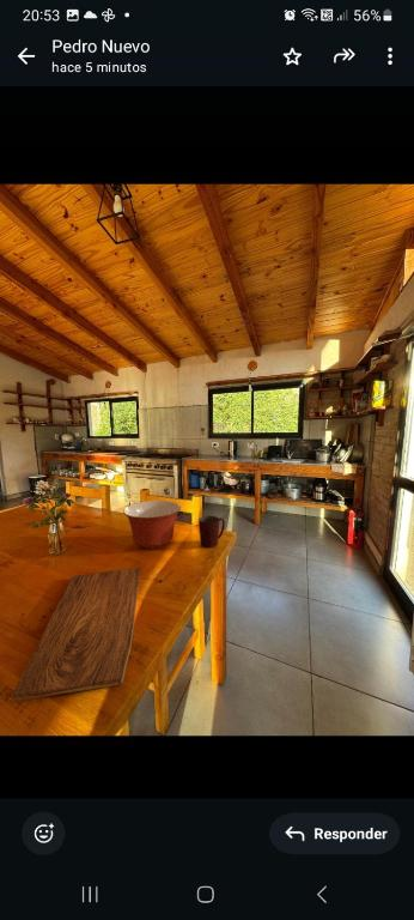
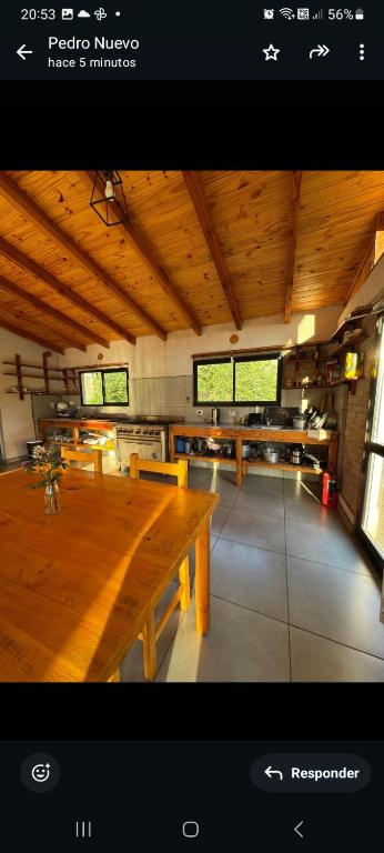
- mug [197,515,226,549]
- mixing bowl [122,500,182,550]
- cutting board [12,567,141,702]
